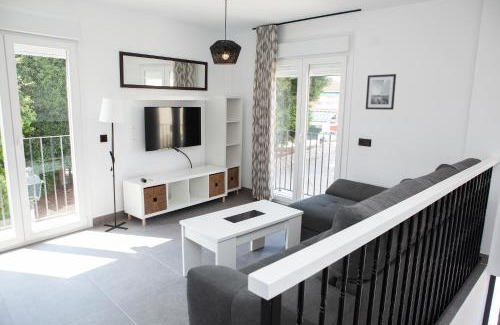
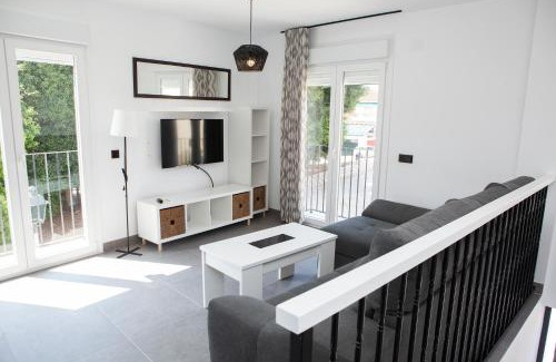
- wall art [365,73,397,111]
